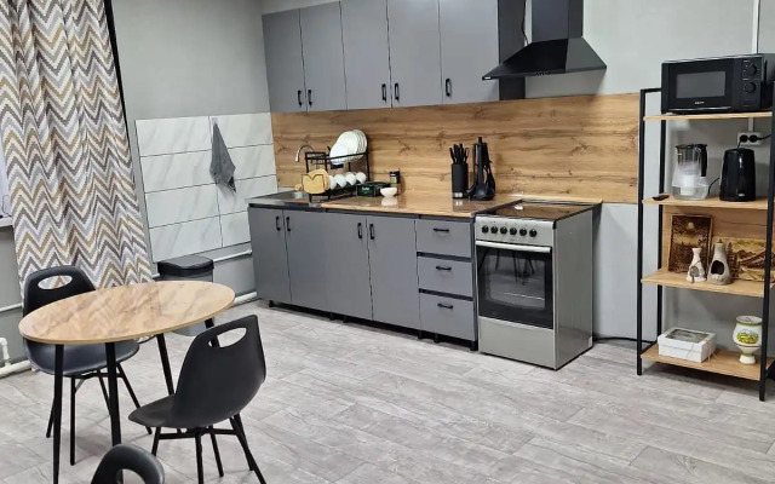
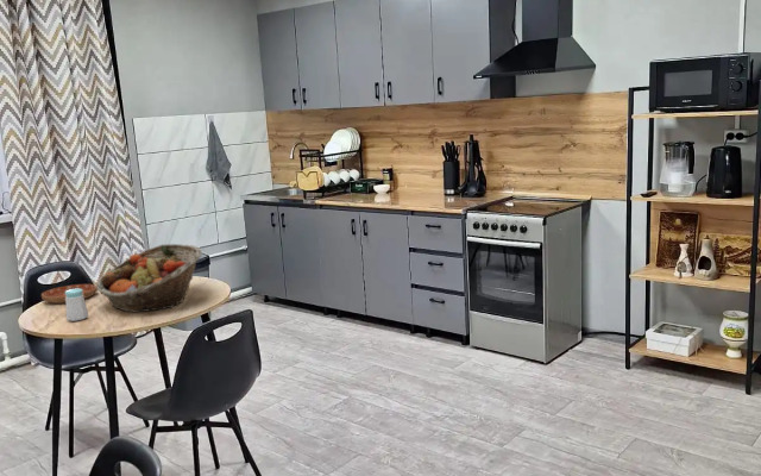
+ salt shaker [64,288,89,322]
+ fruit basket [95,243,202,313]
+ saucer [40,283,99,305]
